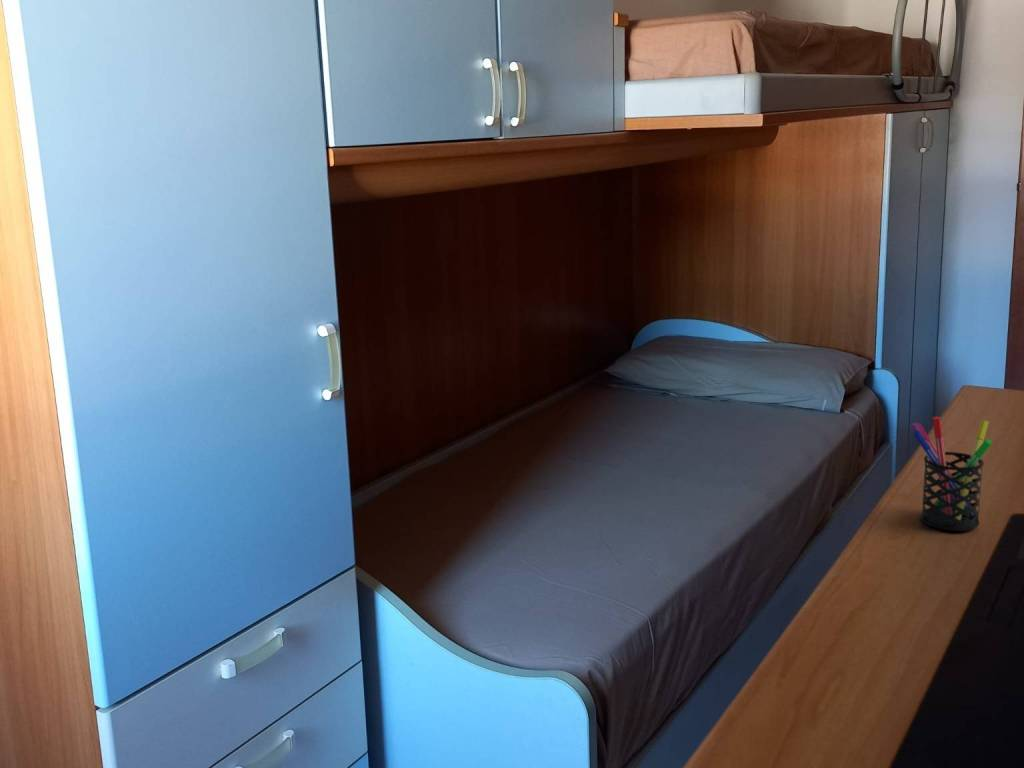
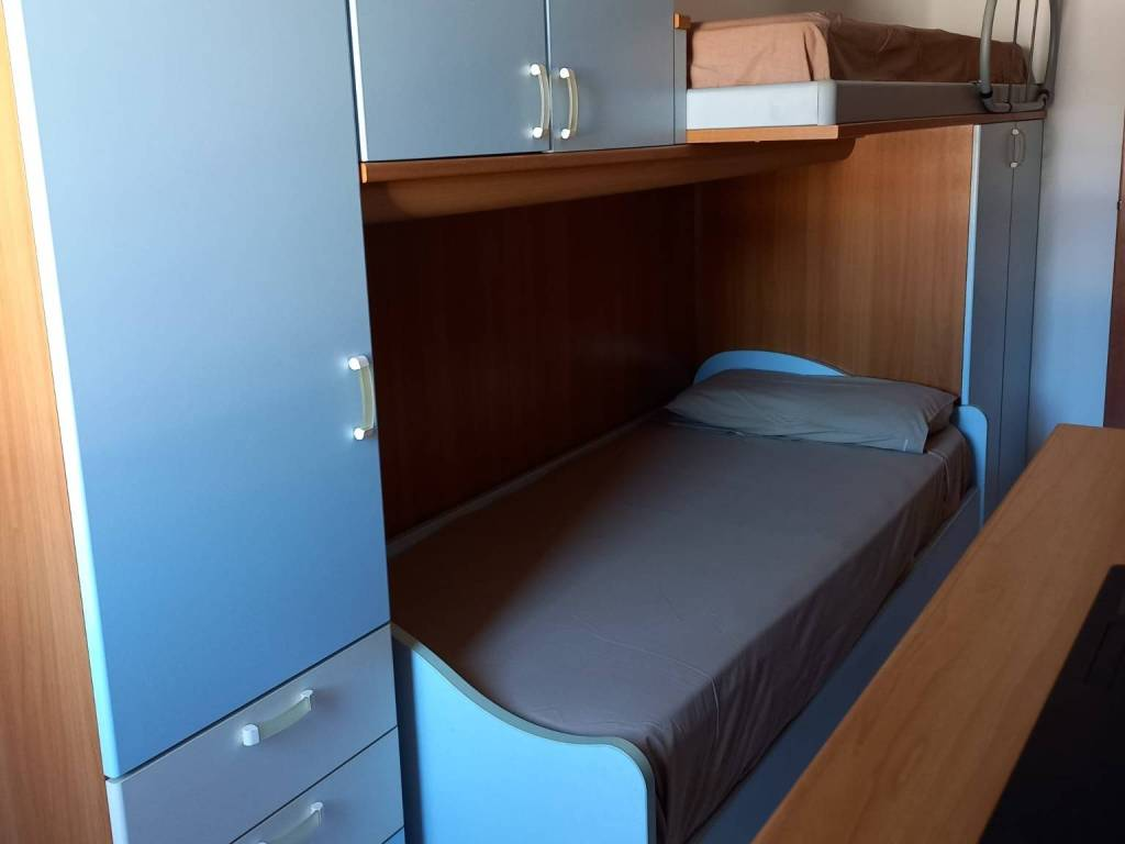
- pen holder [909,416,993,532]
